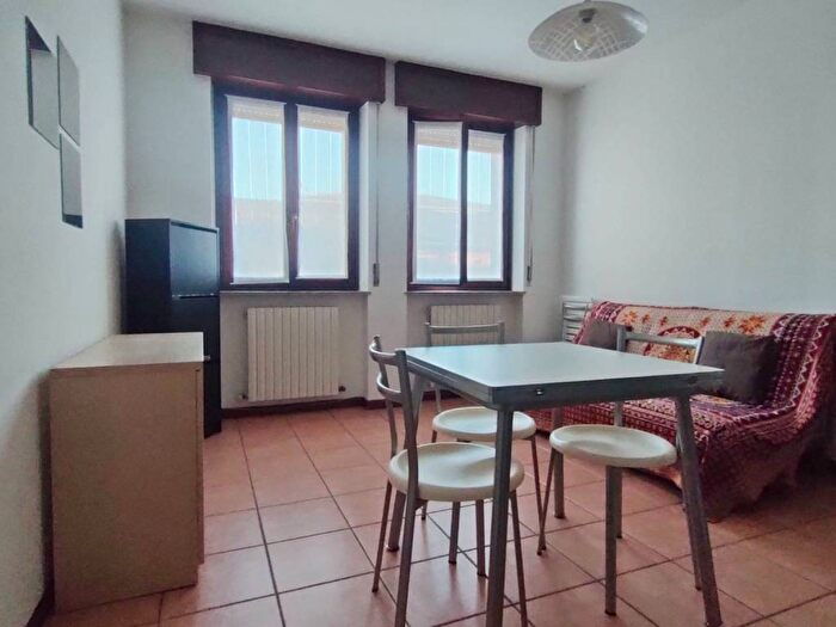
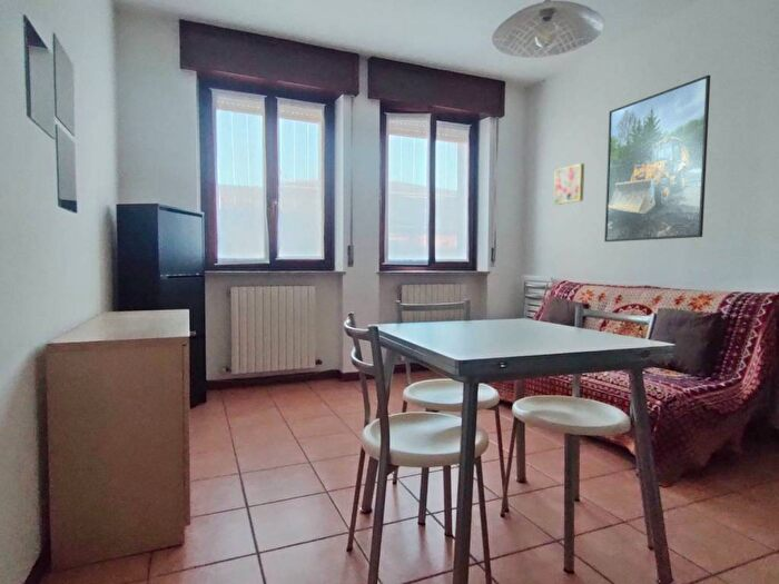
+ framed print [603,75,711,242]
+ wall art [553,162,585,206]
